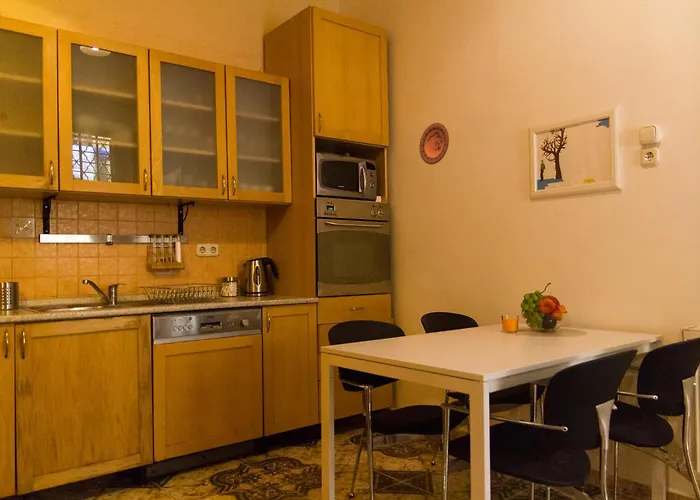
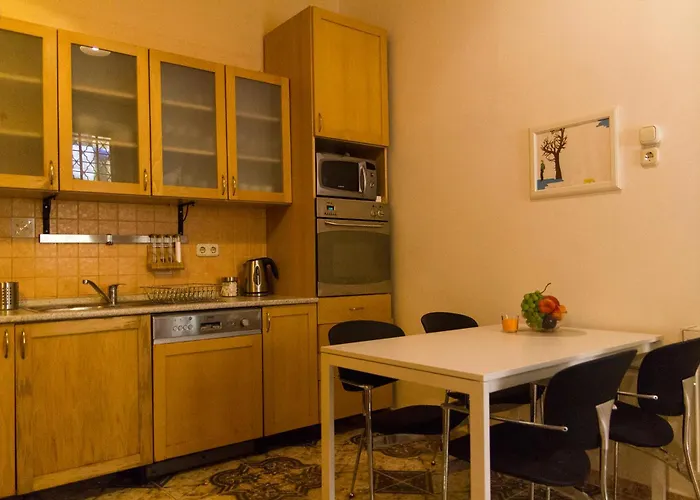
- decorative plate [419,122,450,165]
